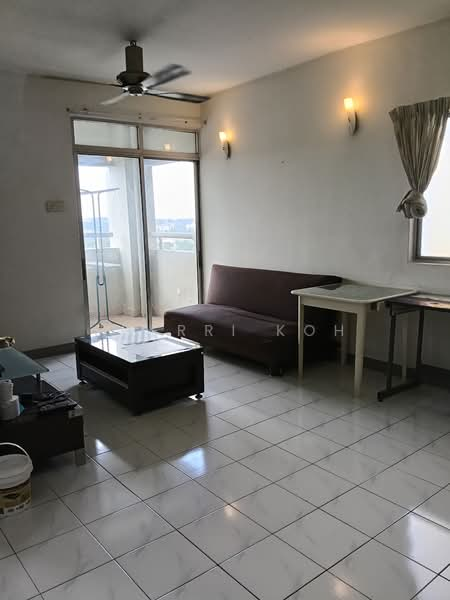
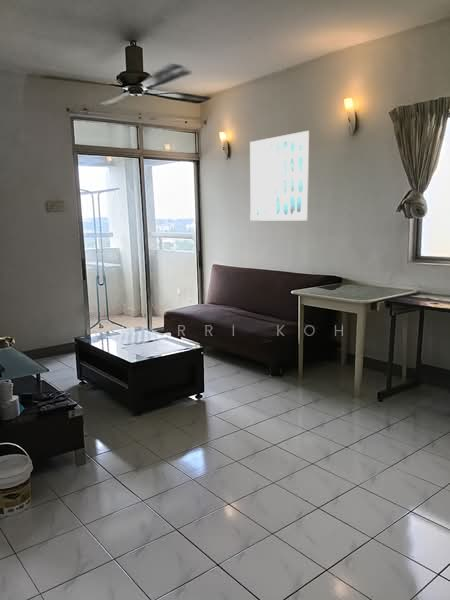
+ wall art [249,130,310,222]
